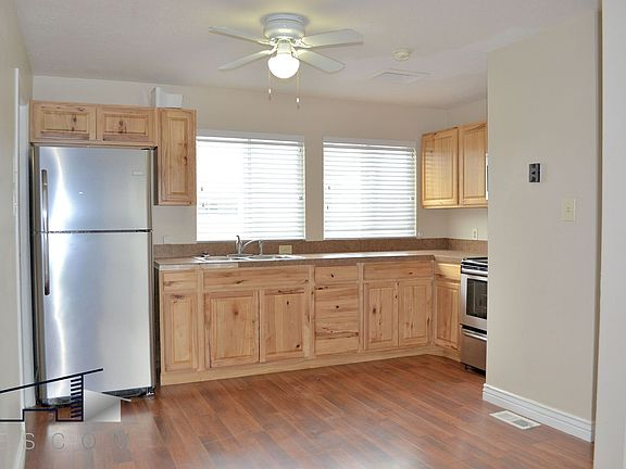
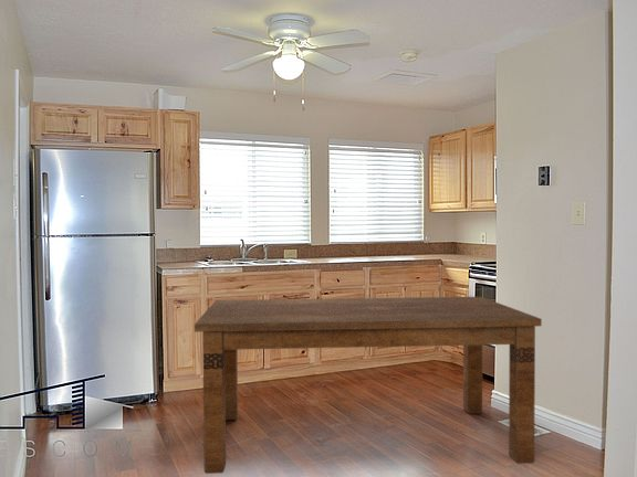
+ dining table [194,296,543,475]
